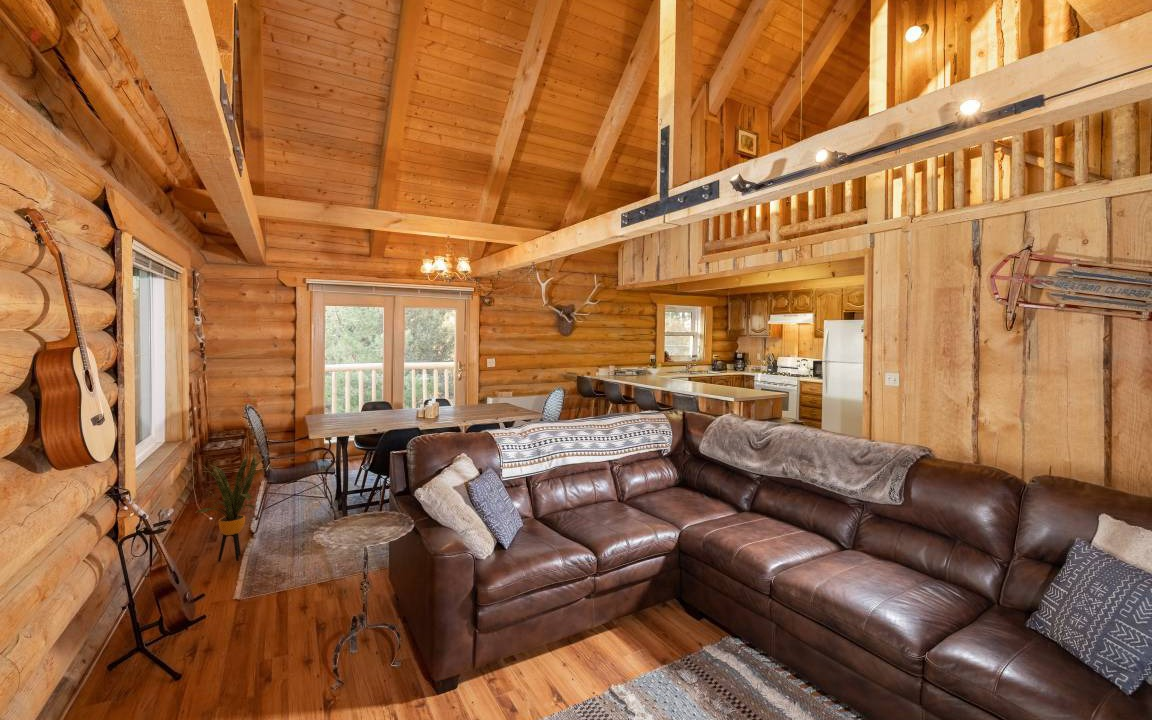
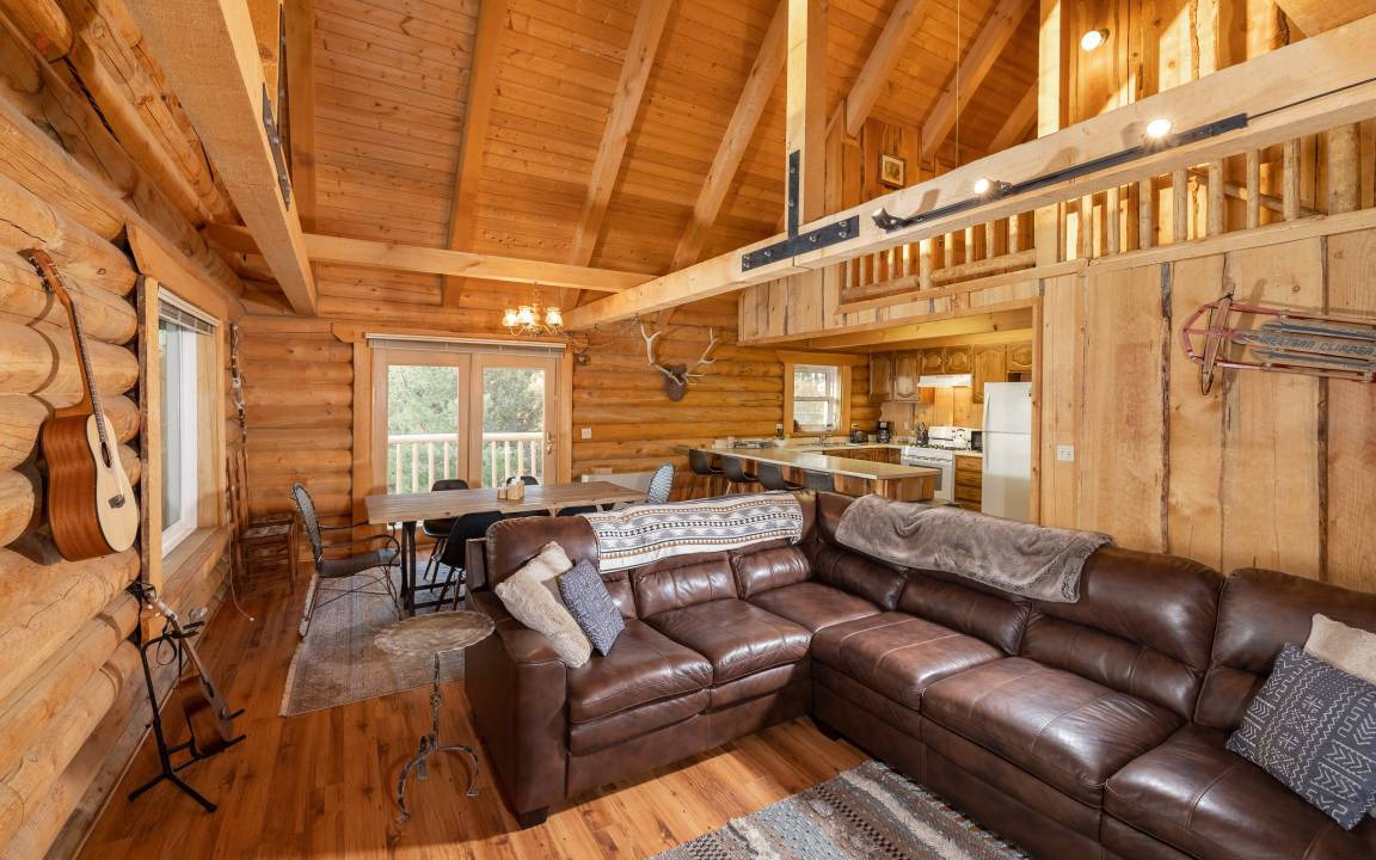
- house plant [174,452,277,562]
